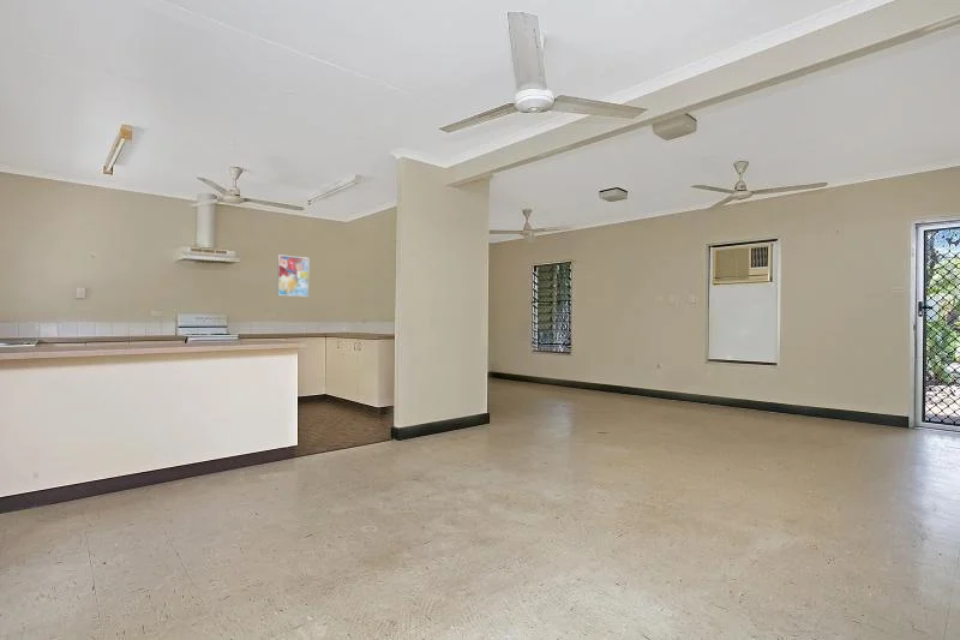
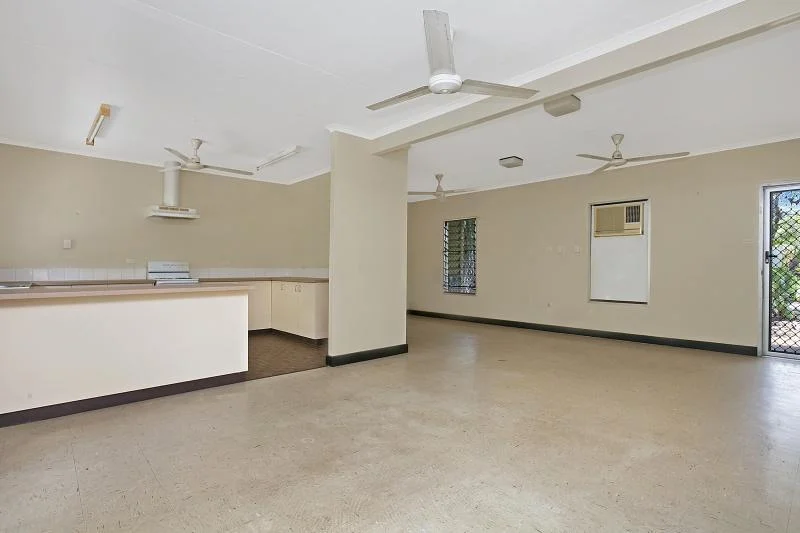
- wall art [276,253,311,298]
